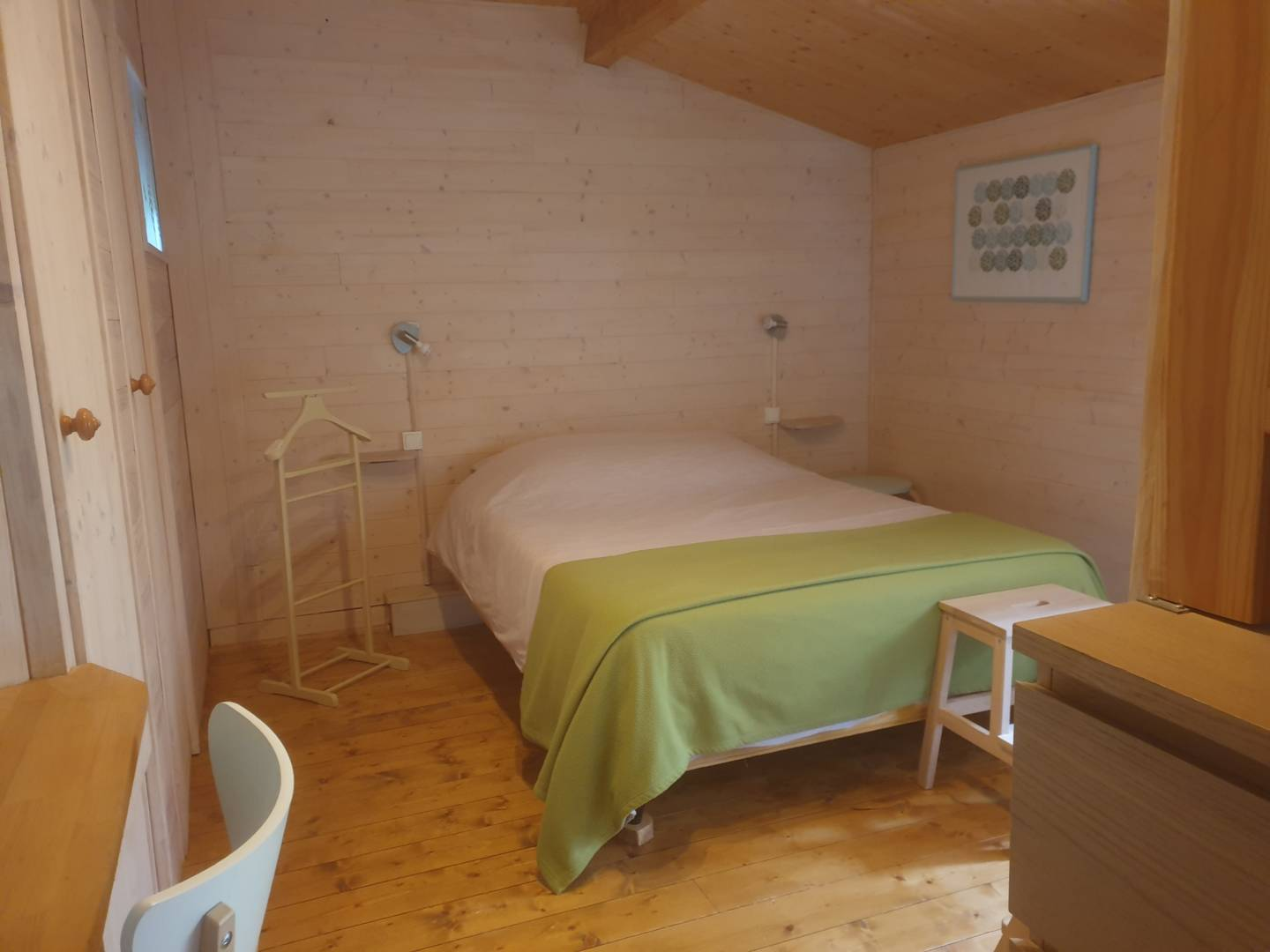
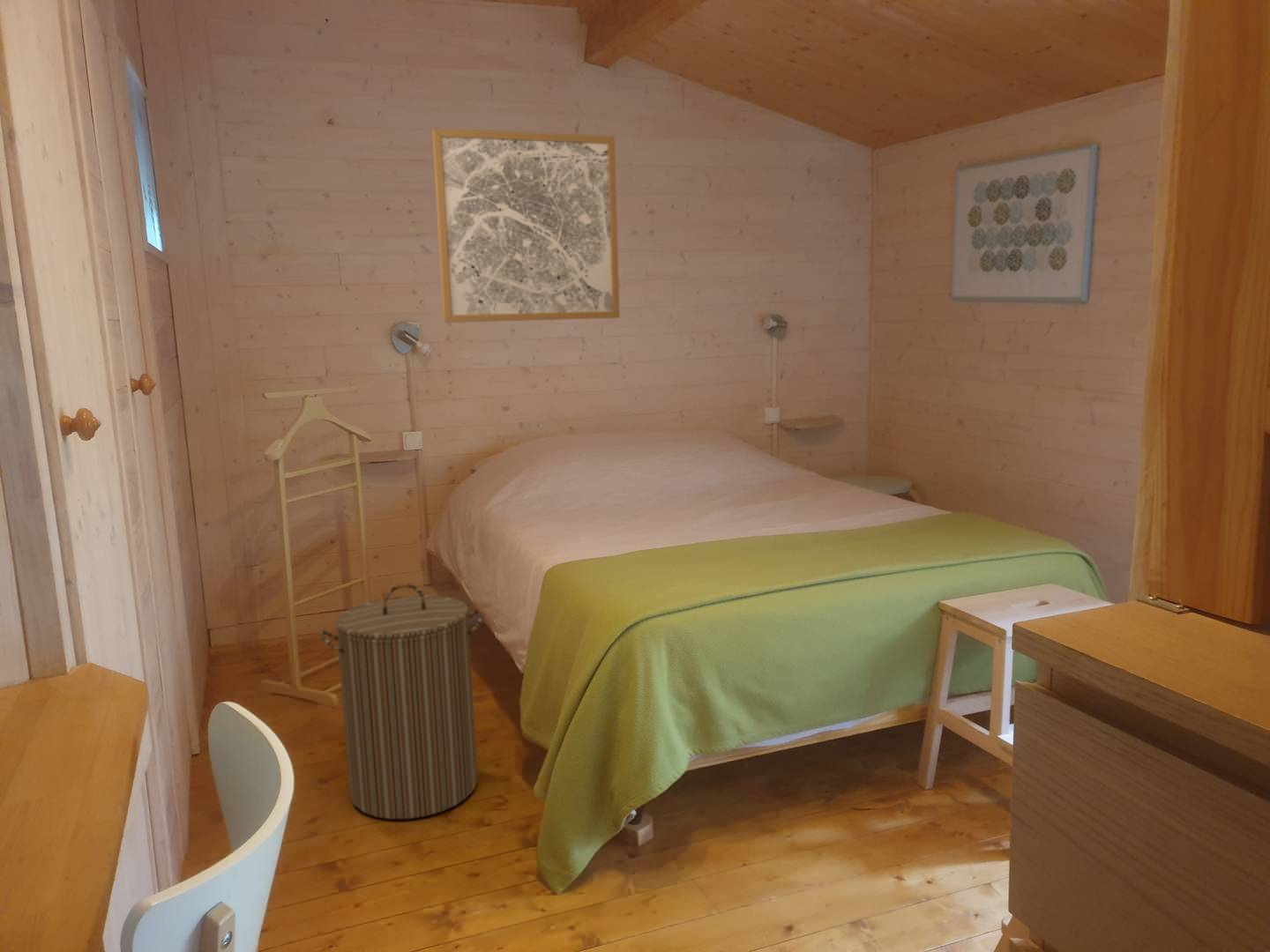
+ laundry hamper [318,583,484,820]
+ wall art [431,128,621,324]
